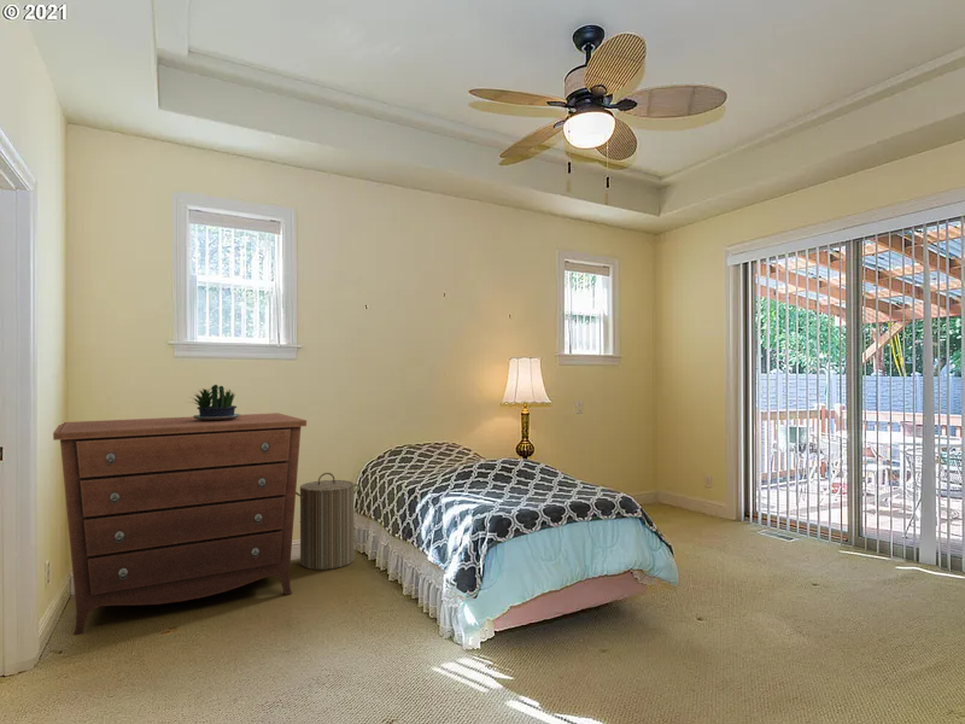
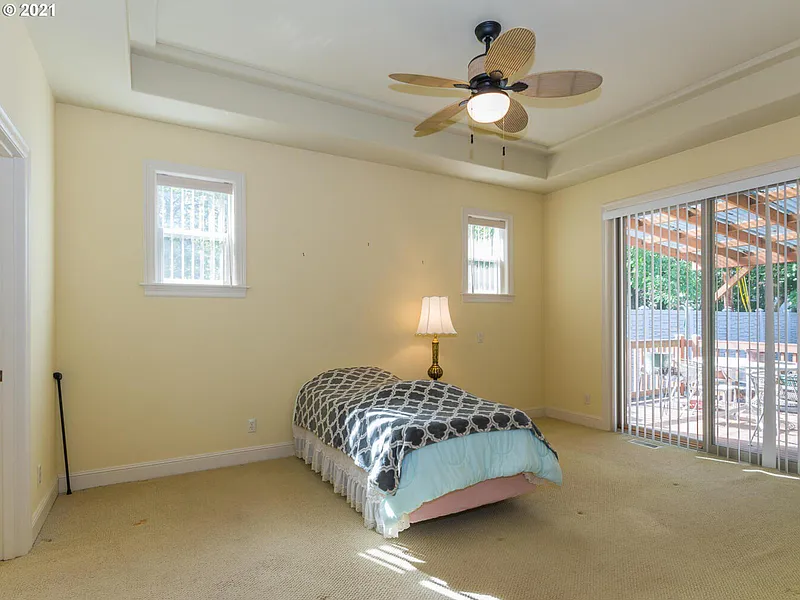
- dresser [52,411,308,637]
- potted plant [186,384,241,420]
- laundry hamper [296,472,361,571]
